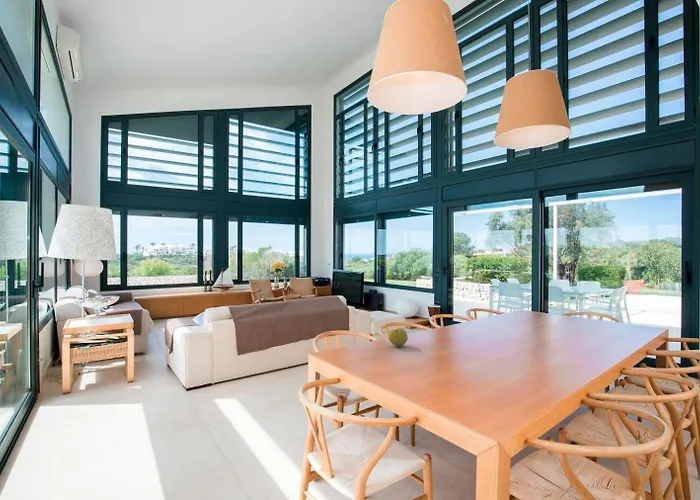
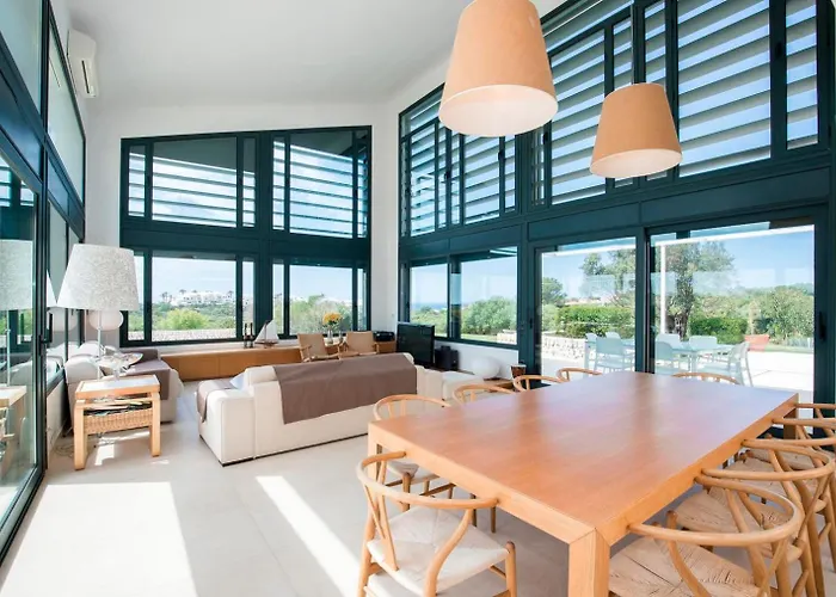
- fruit [388,328,409,347]
